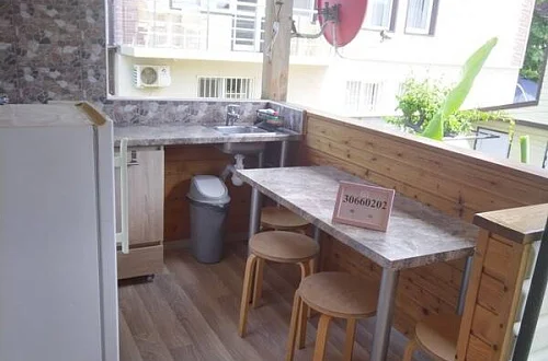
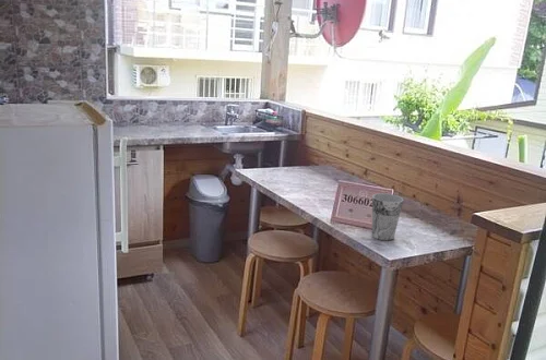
+ cup [371,192,404,241]
